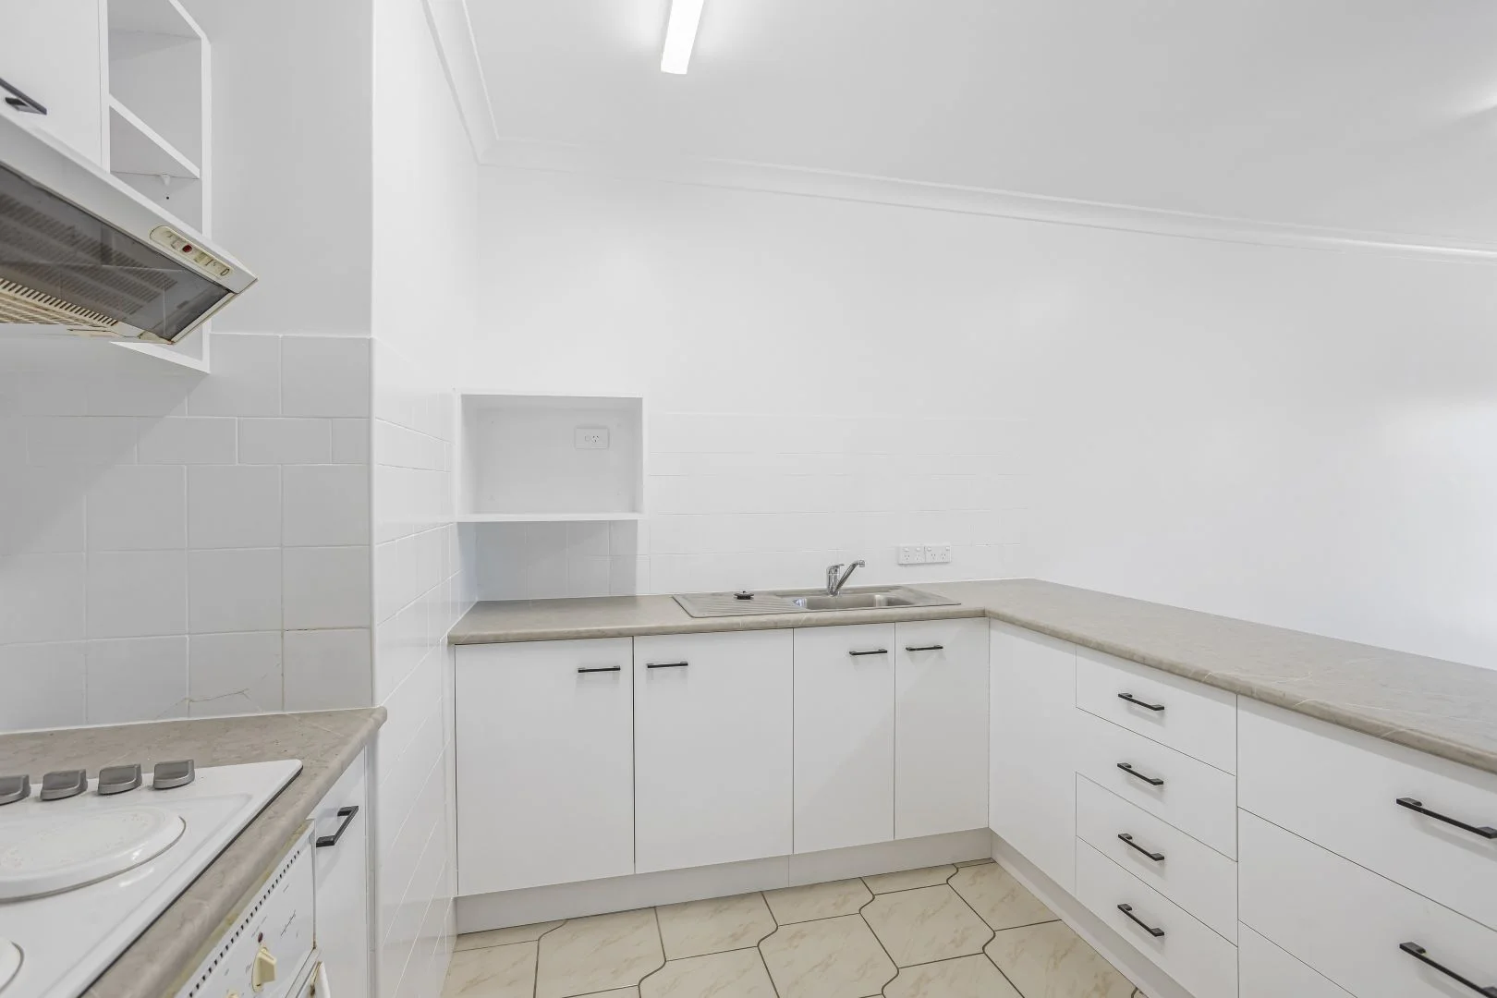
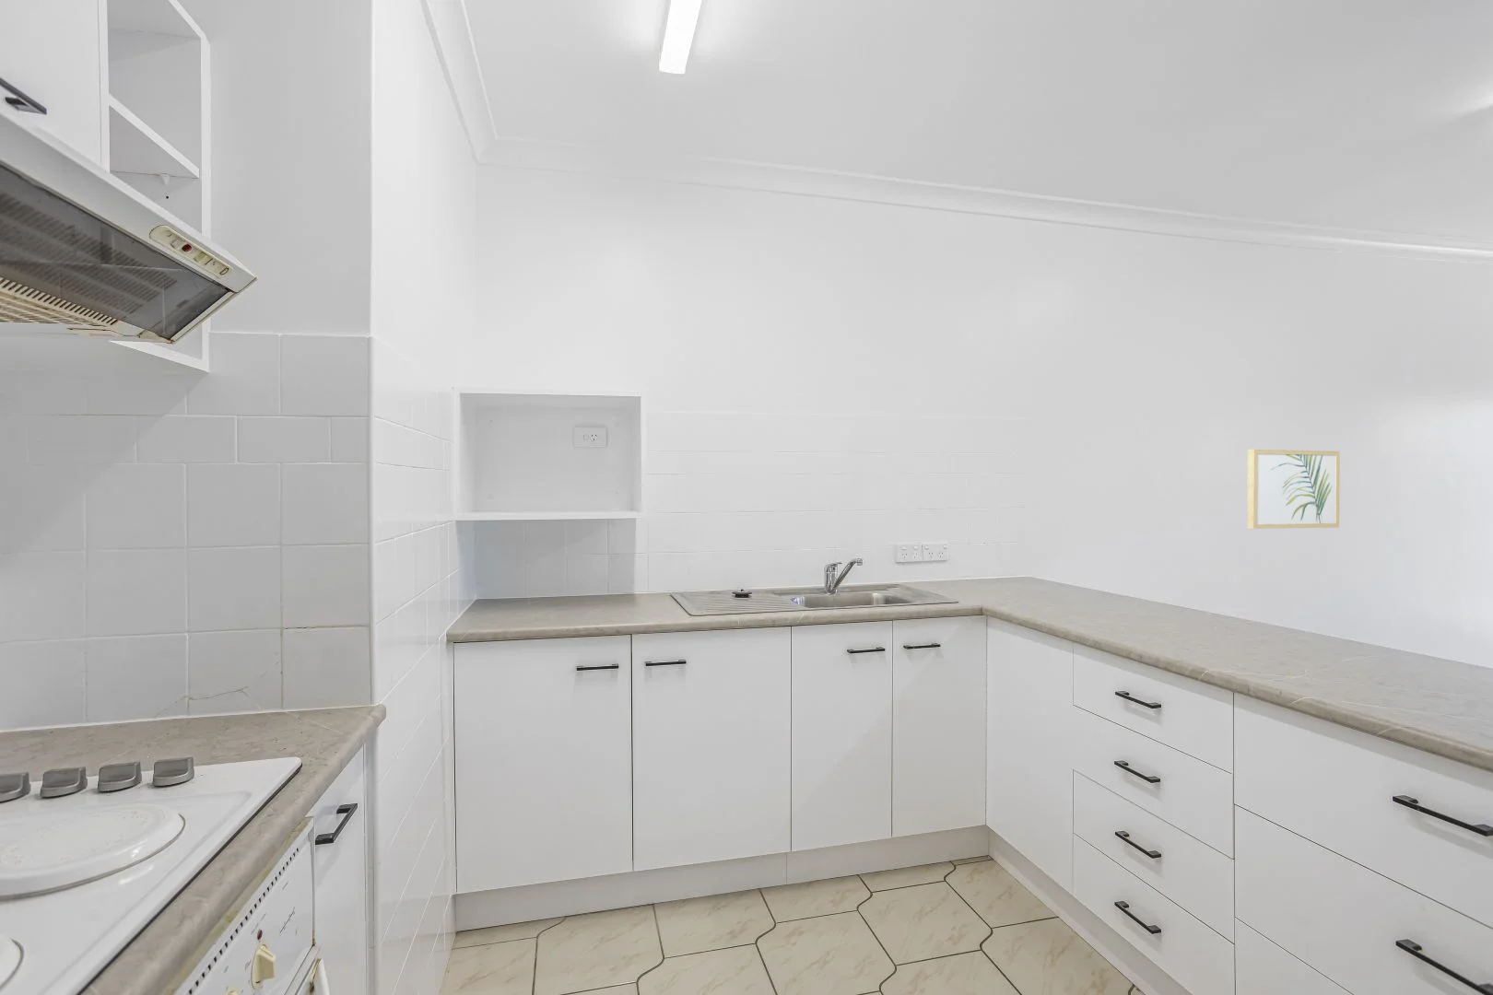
+ wall art [1246,449,1341,530]
